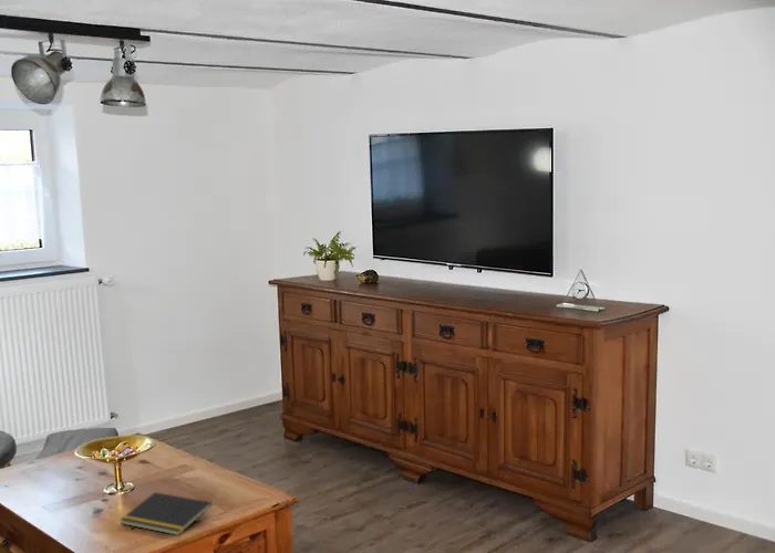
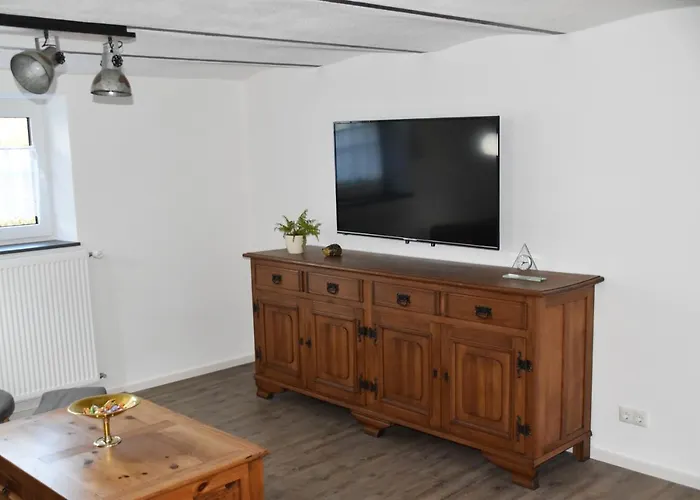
- notepad [120,491,213,536]
